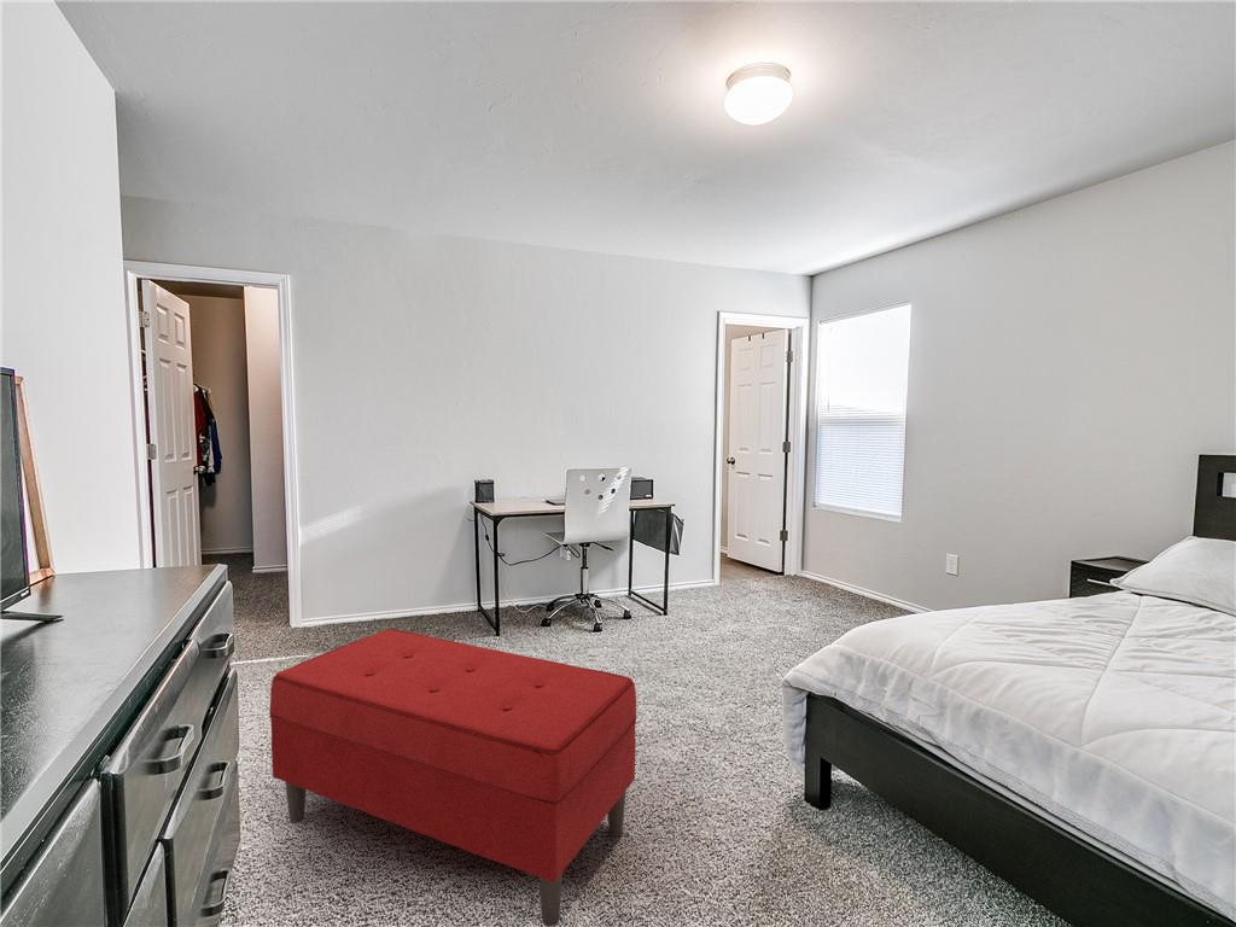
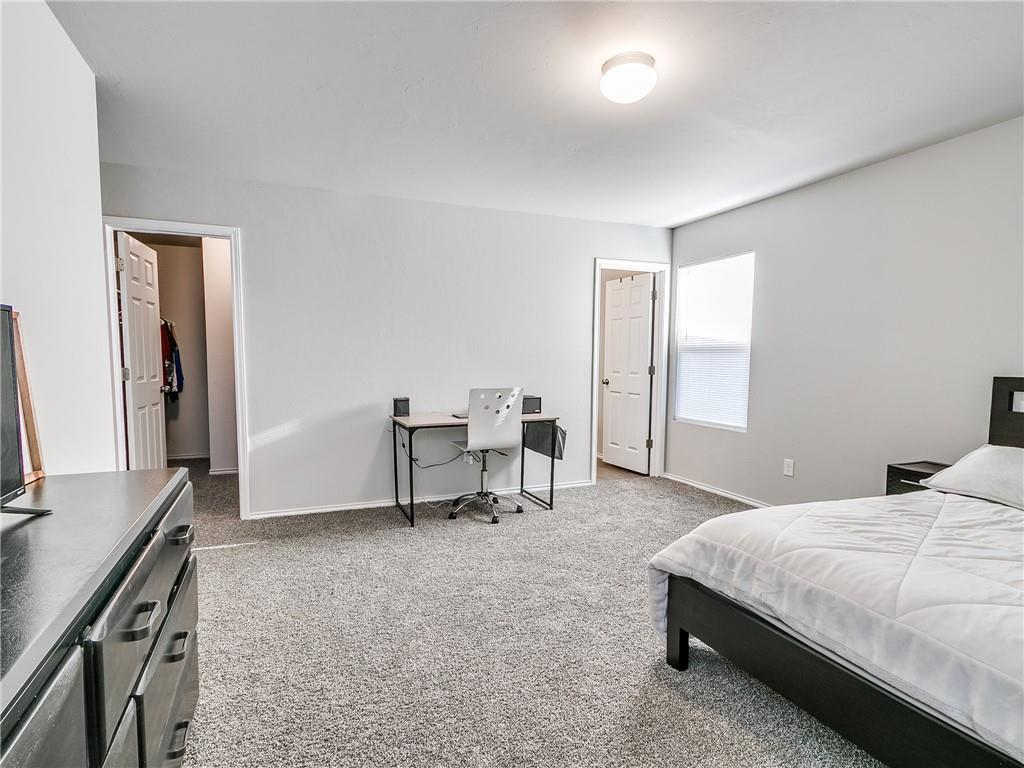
- bench [268,628,637,927]
